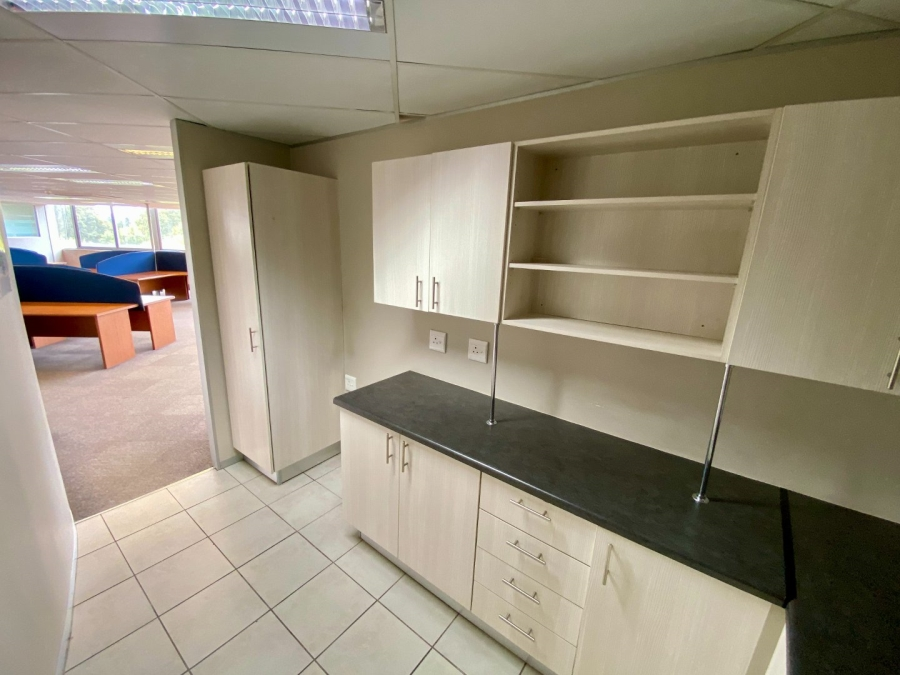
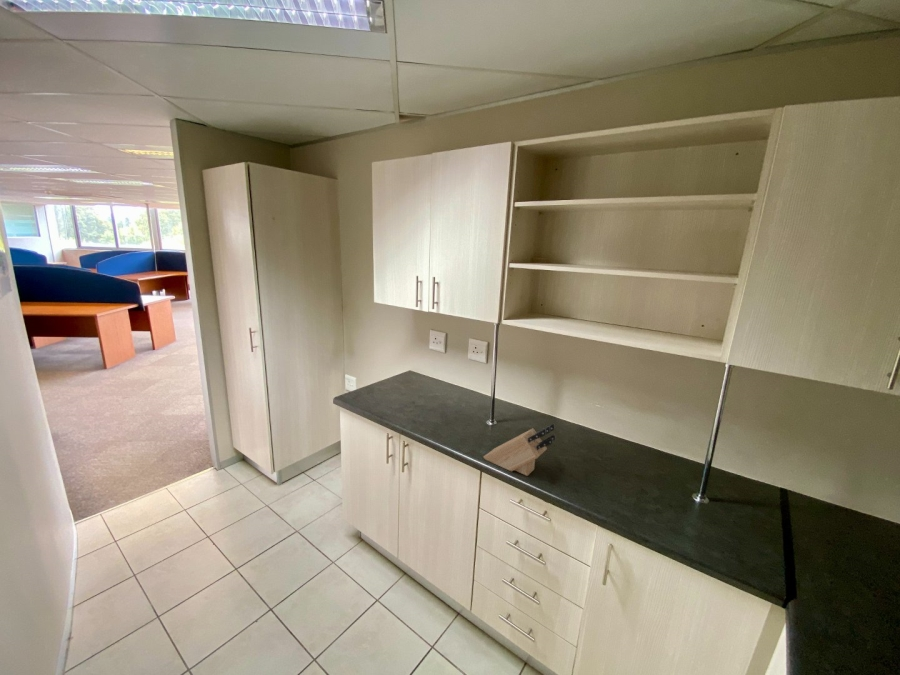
+ knife block [483,423,556,477]
